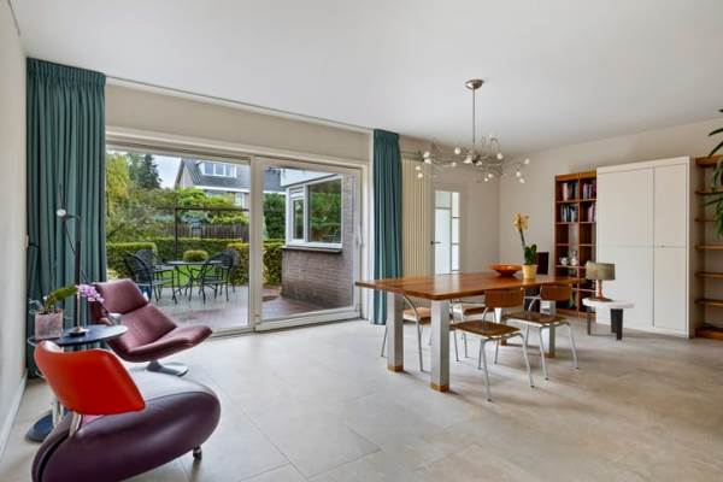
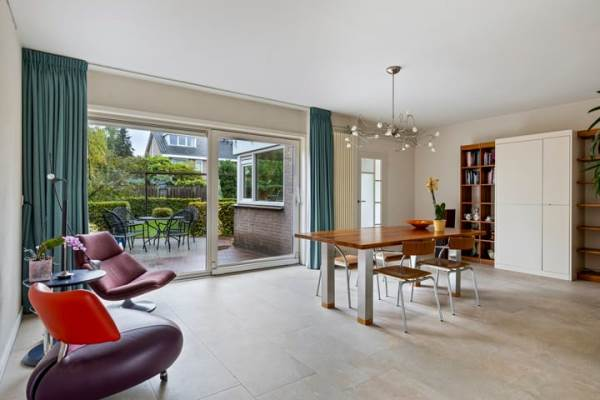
- table lamp [584,261,617,301]
- side table [582,298,636,341]
